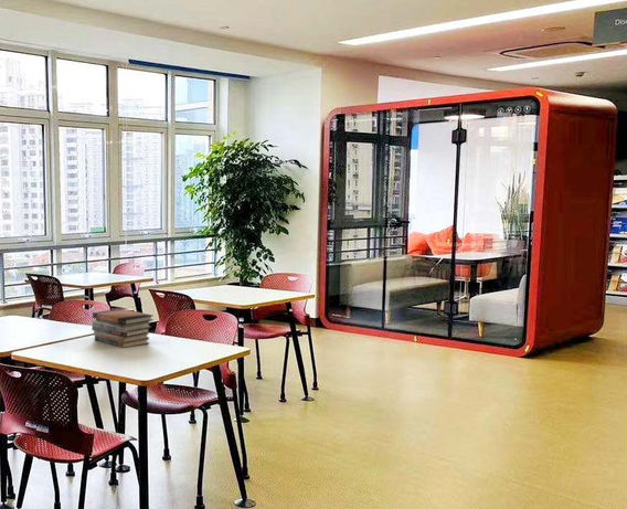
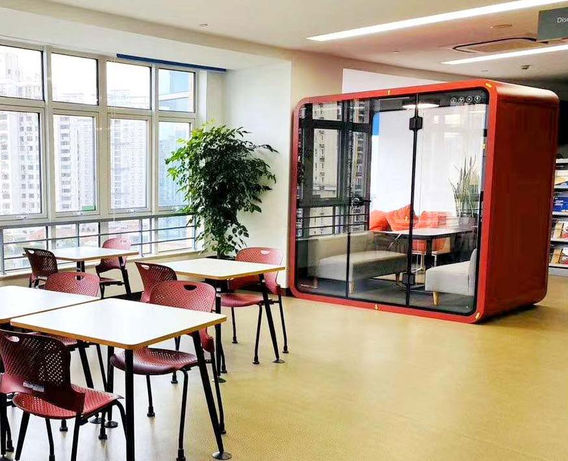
- book stack [91,308,155,349]
